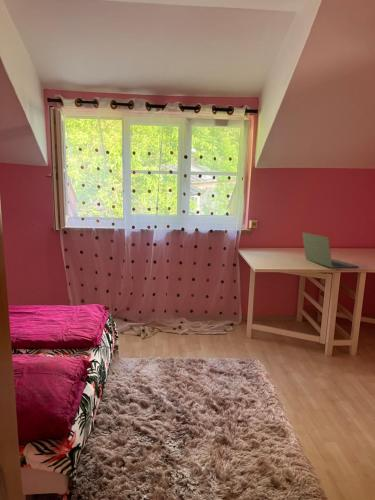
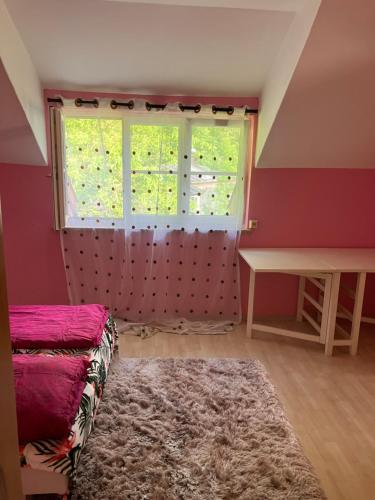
- laptop [301,231,360,269]
